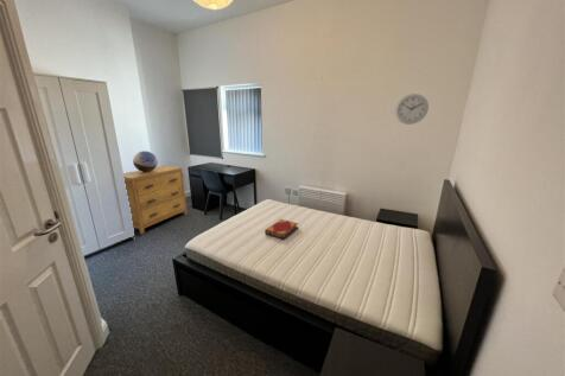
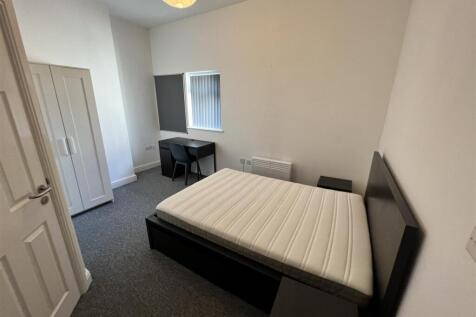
- decorative globe [132,149,159,172]
- dresser [122,165,189,236]
- hardback book [264,218,299,241]
- wall clock [394,93,430,126]
